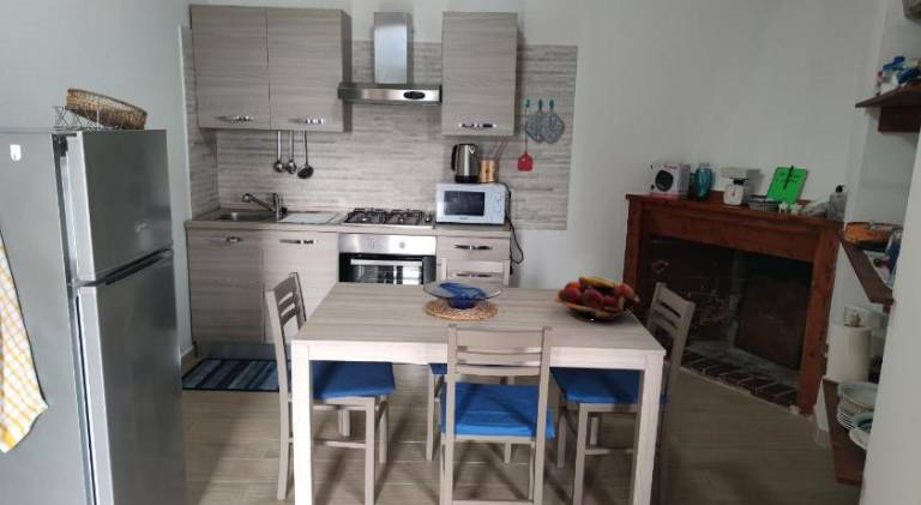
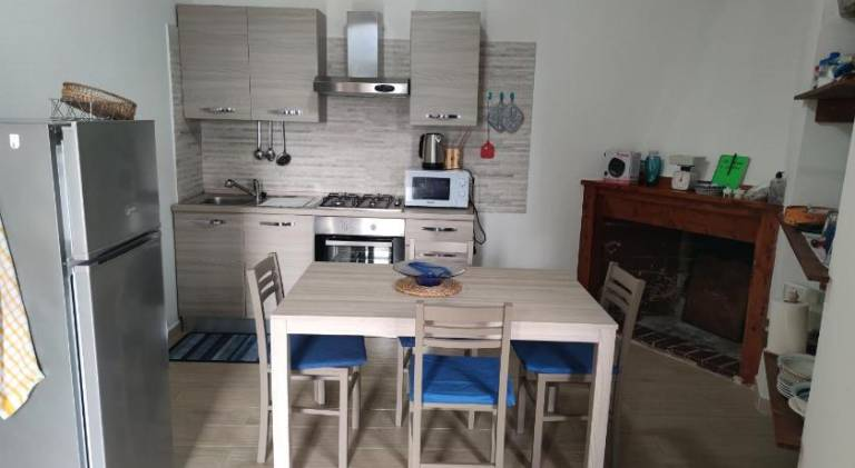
- fruit basket [554,275,642,321]
